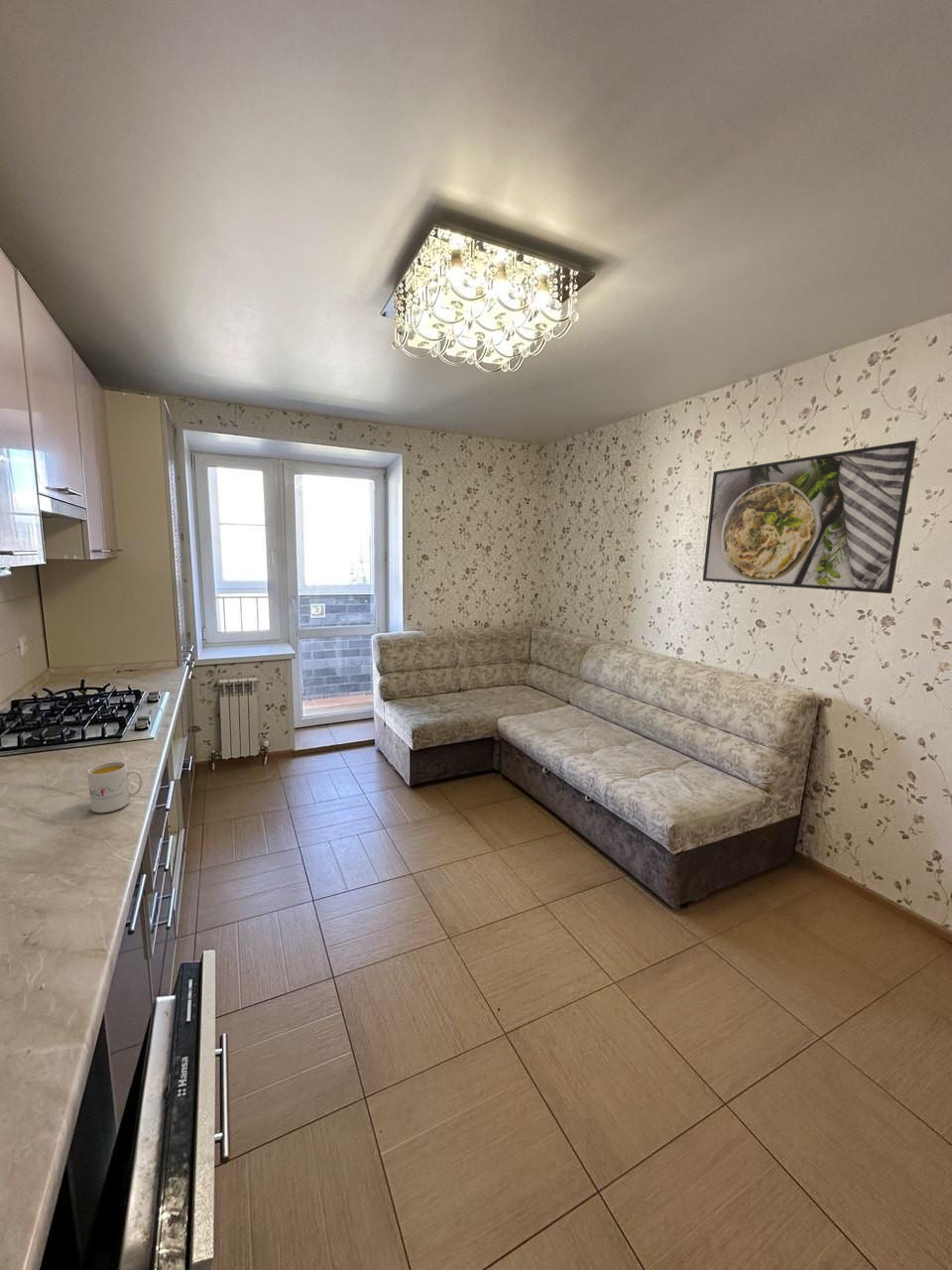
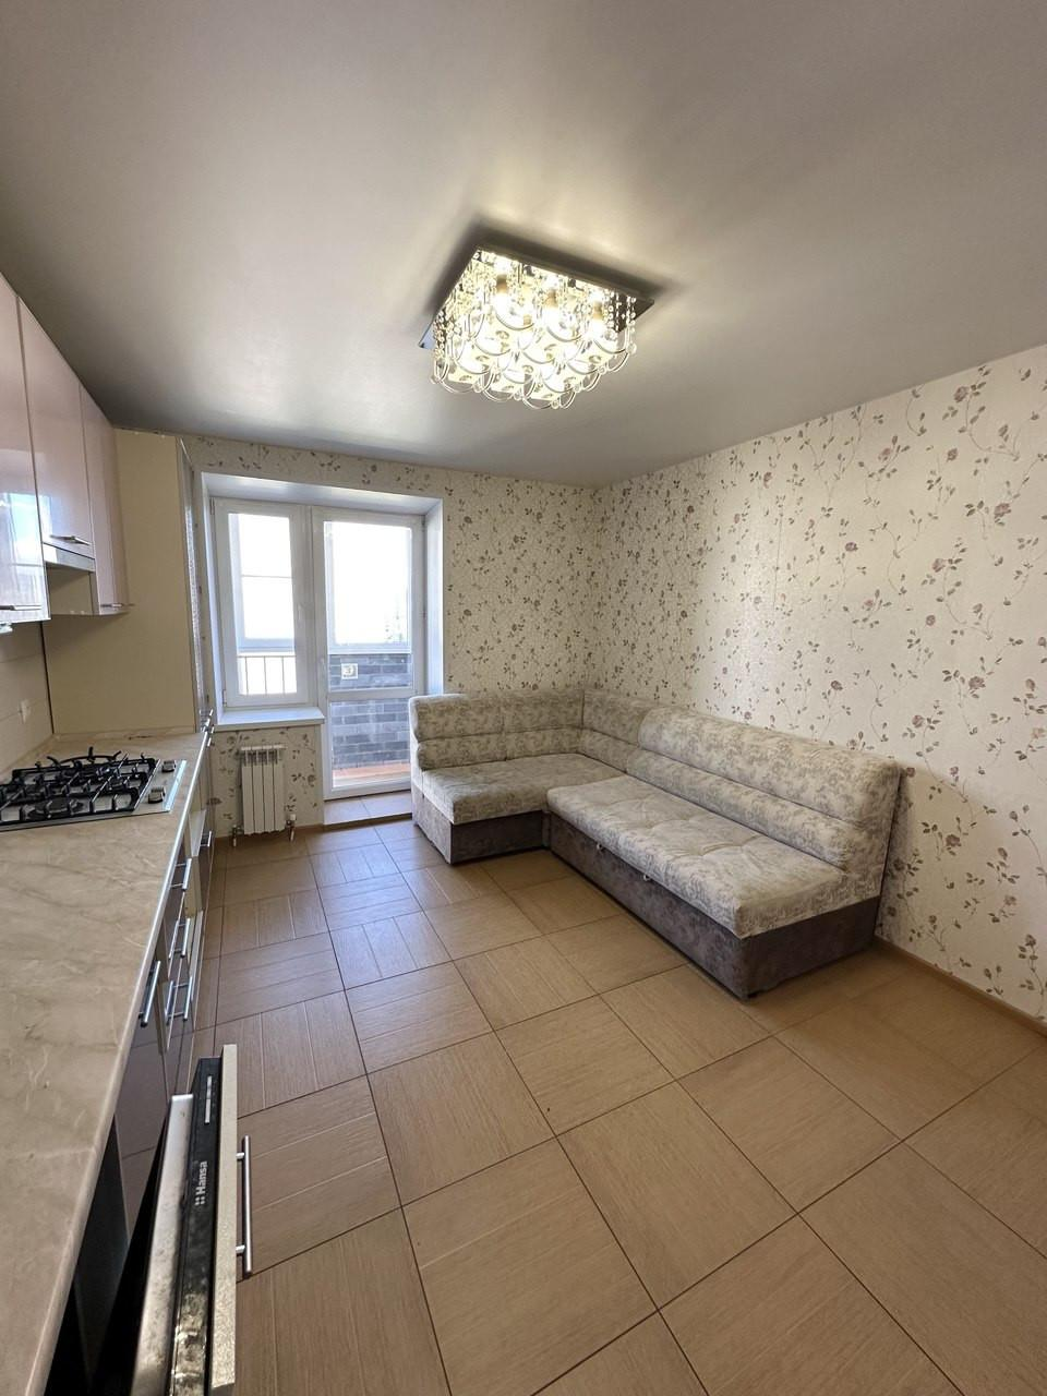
- mug [86,760,144,814]
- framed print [702,440,917,594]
